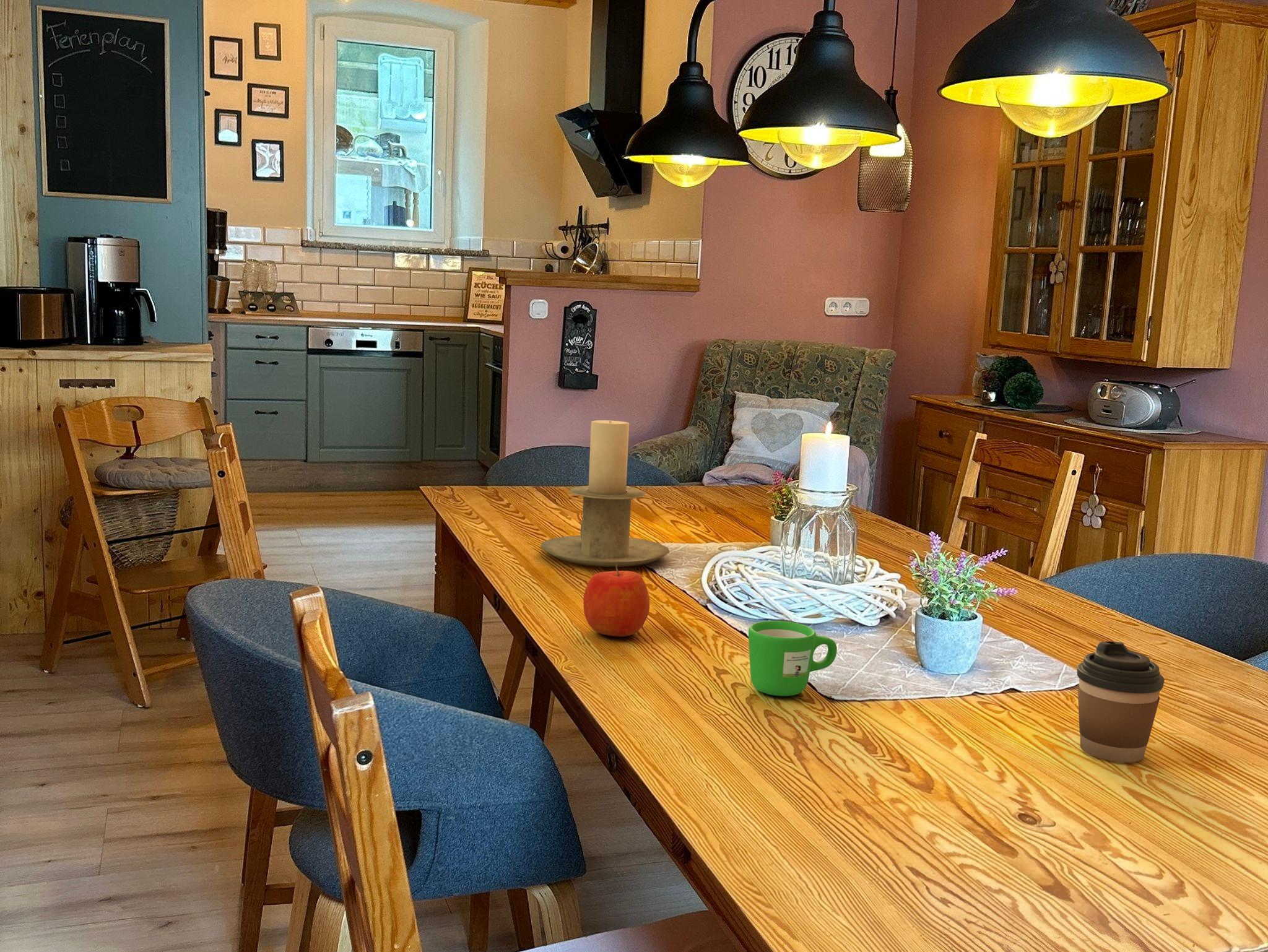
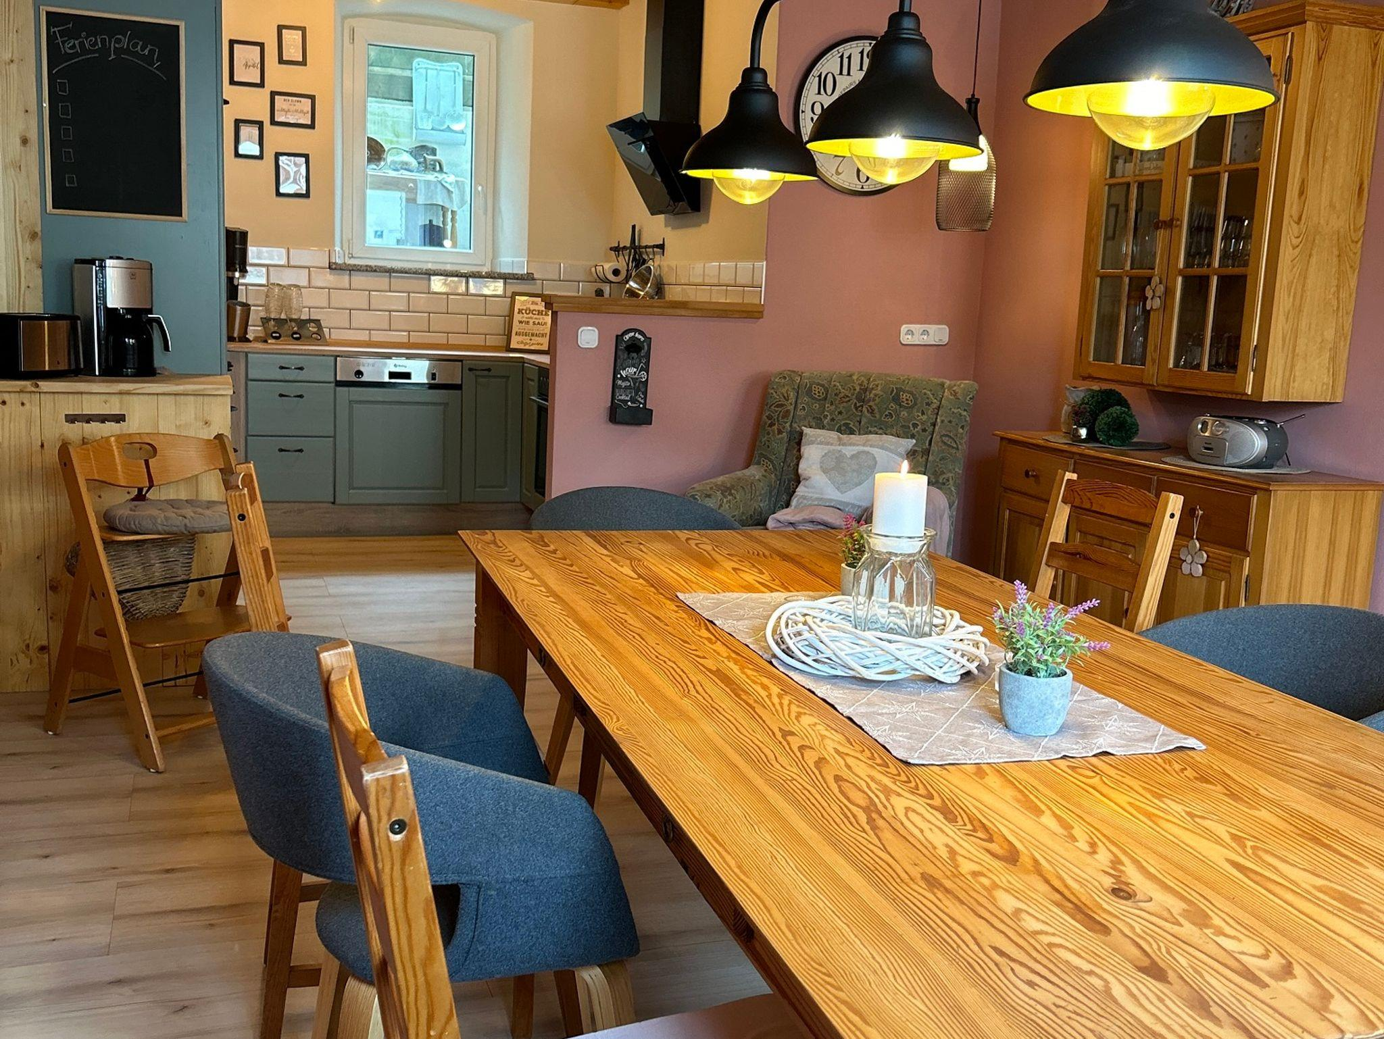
- mug [748,620,838,697]
- coffee cup [1077,641,1165,763]
- apple [583,564,650,638]
- candle holder [540,420,670,568]
